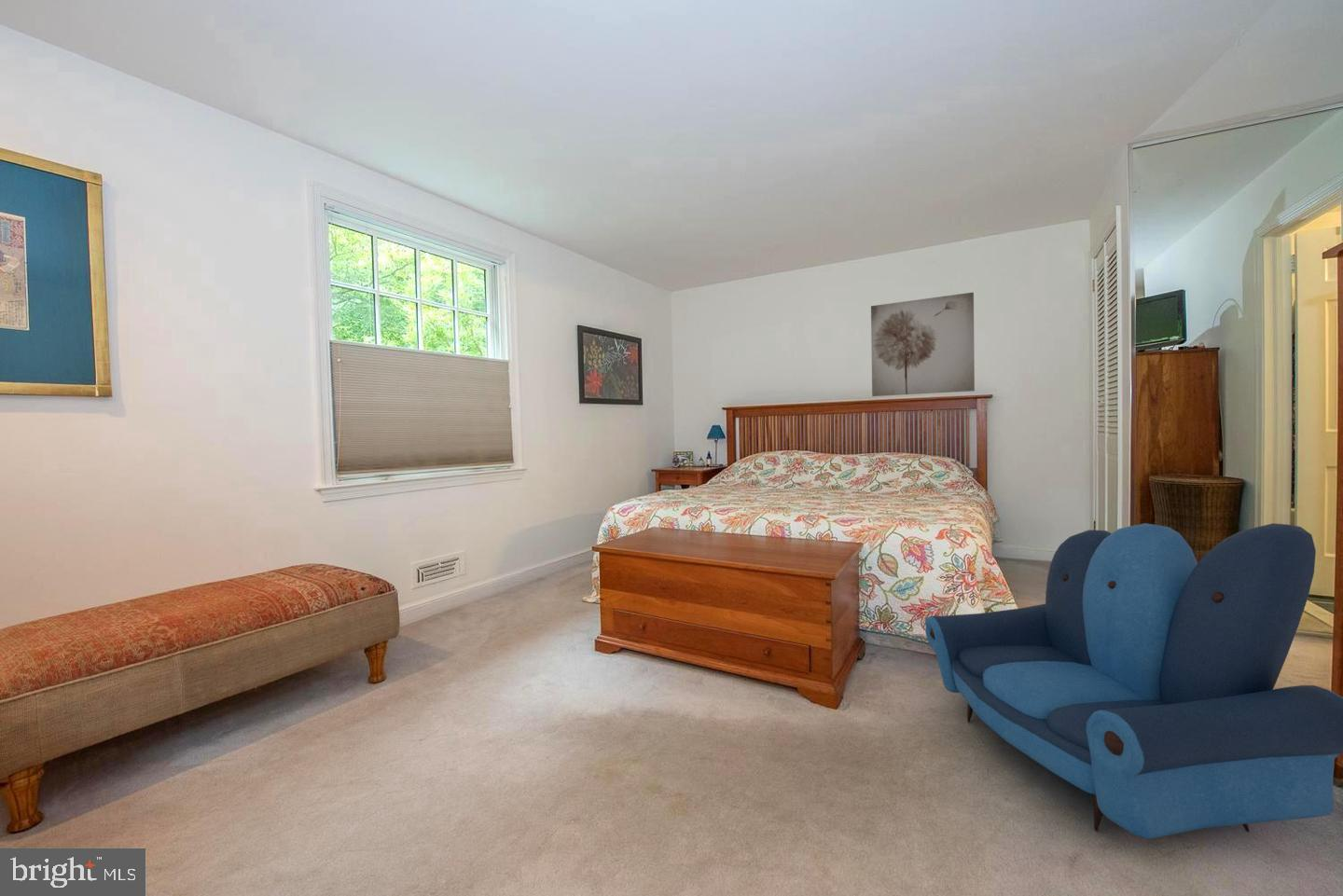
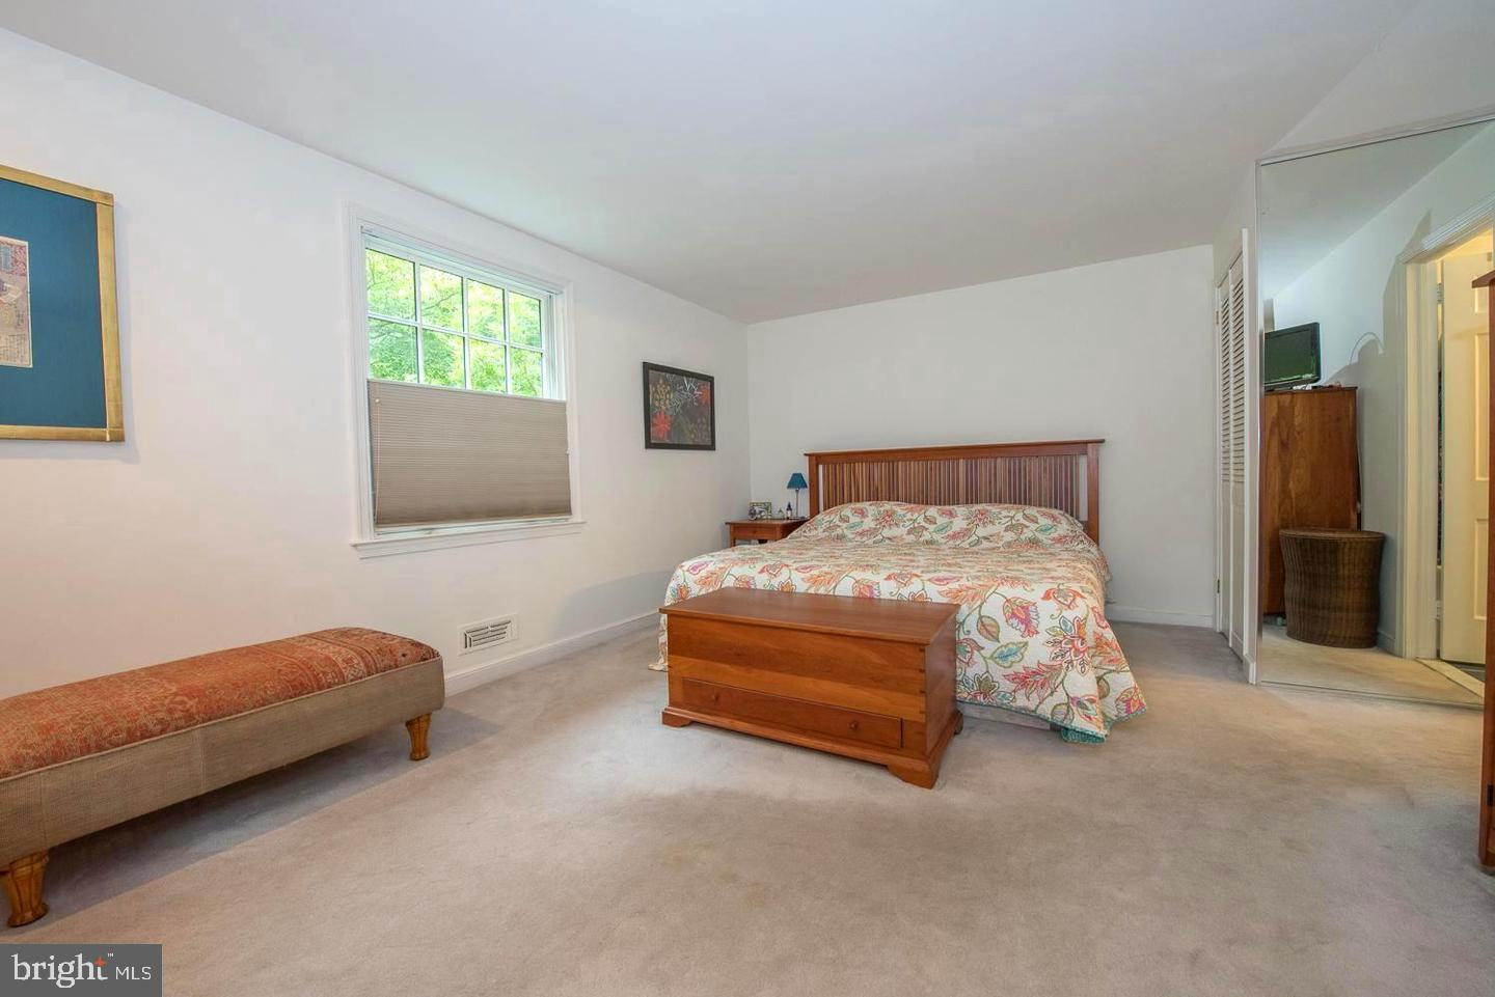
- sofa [924,522,1343,840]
- wall art [870,291,976,397]
